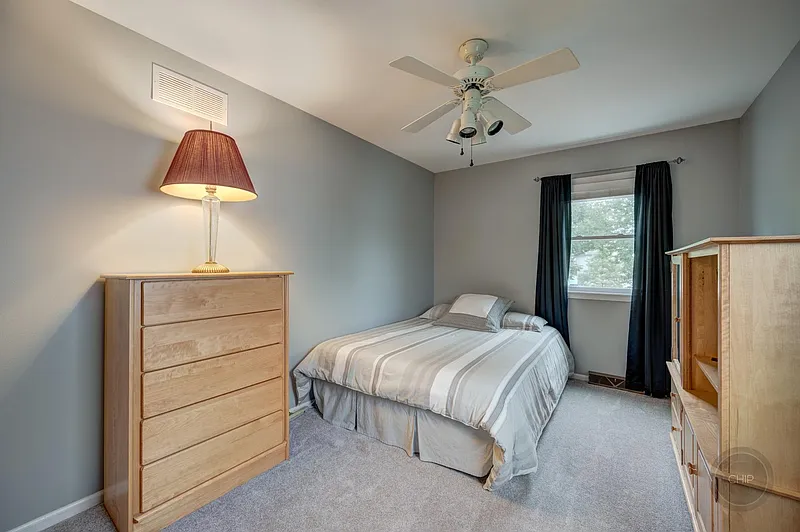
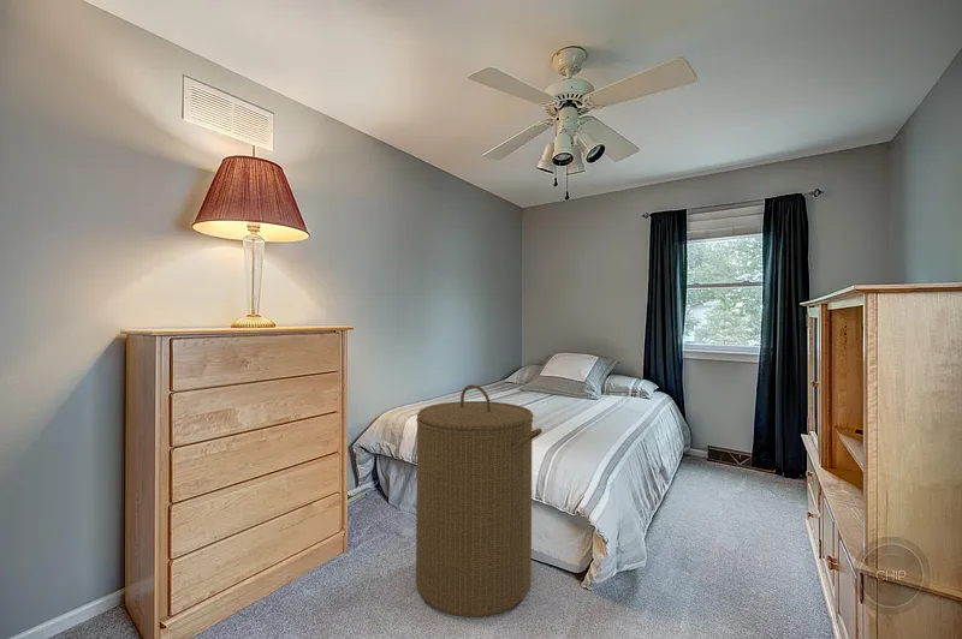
+ laundry hamper [415,383,544,619]
